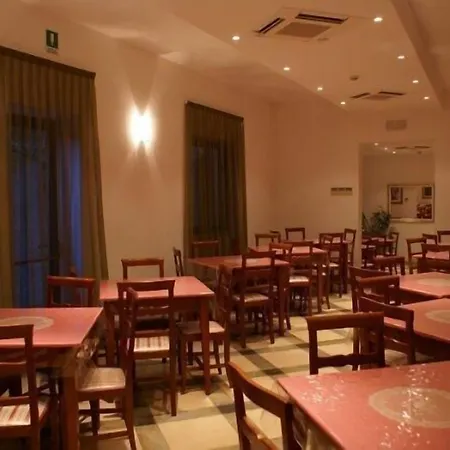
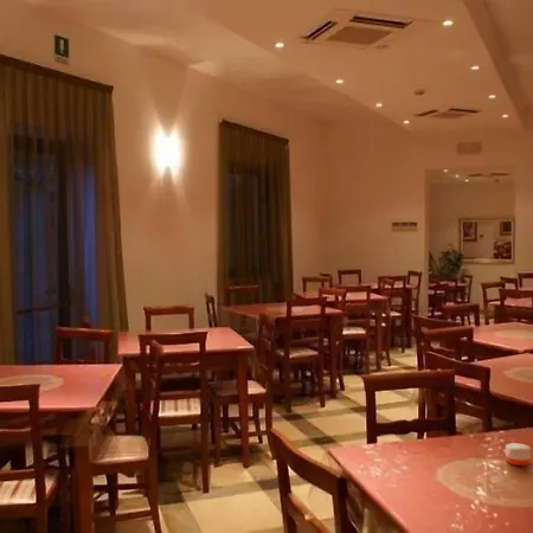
+ candle [505,438,532,467]
